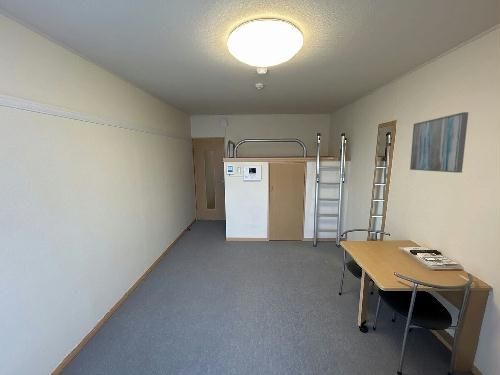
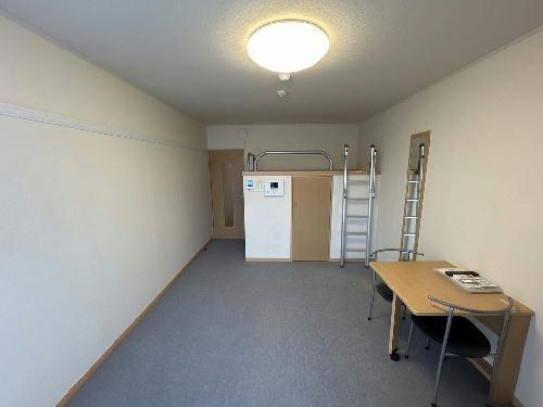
- wall art [409,111,469,174]
